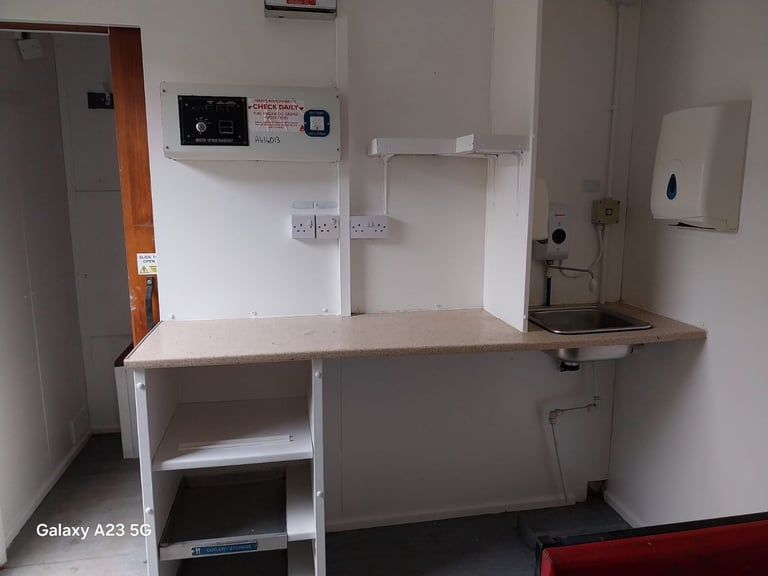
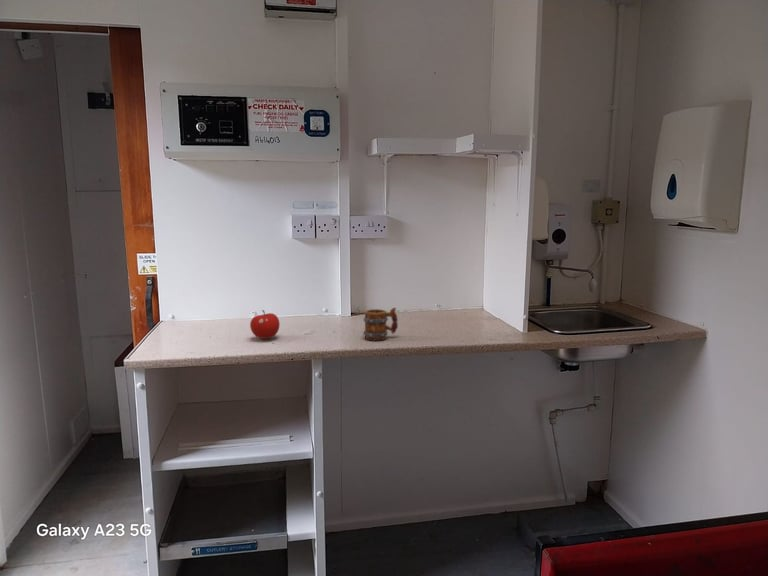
+ mug [362,306,399,342]
+ fruit [249,309,281,340]
